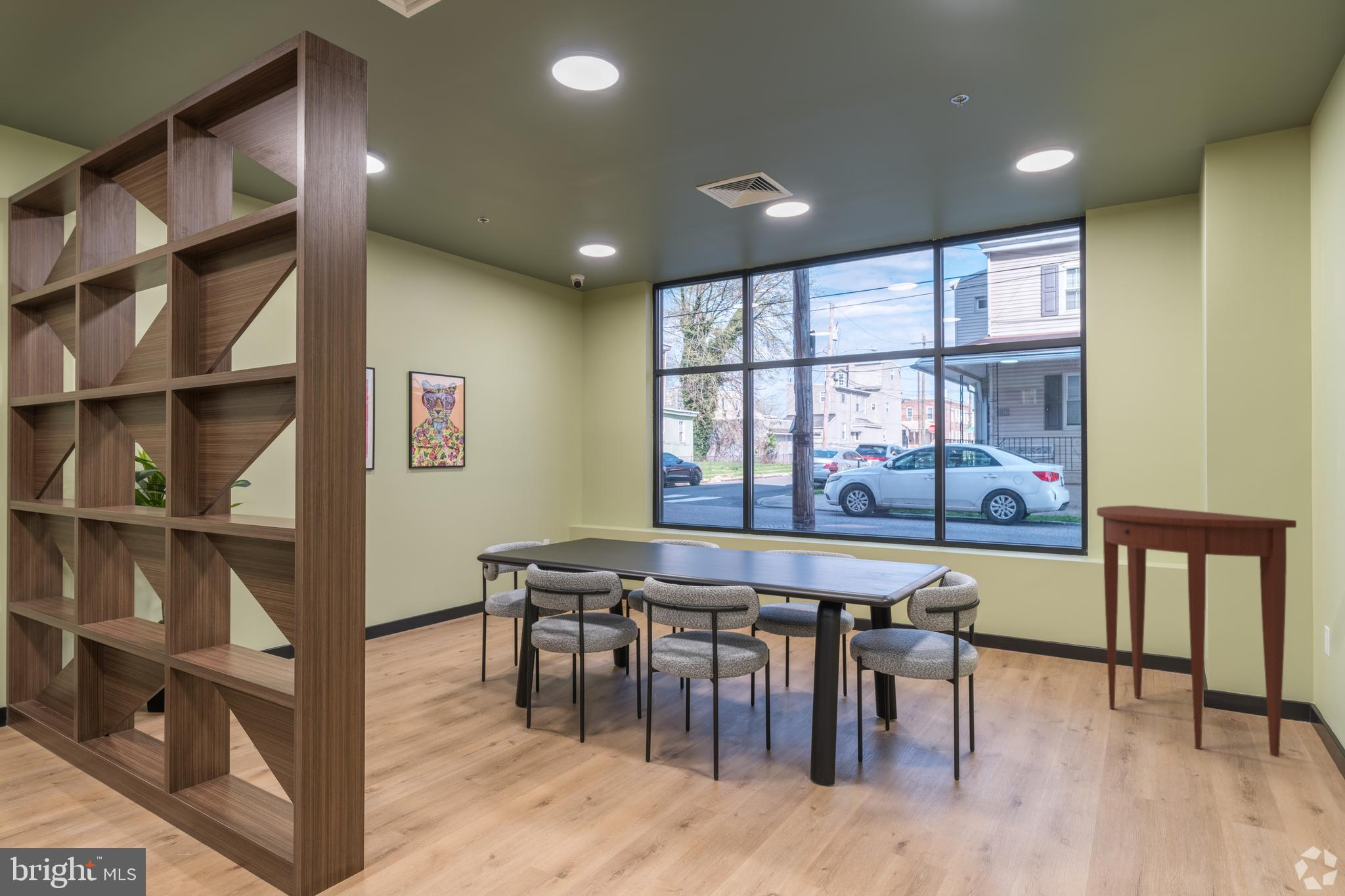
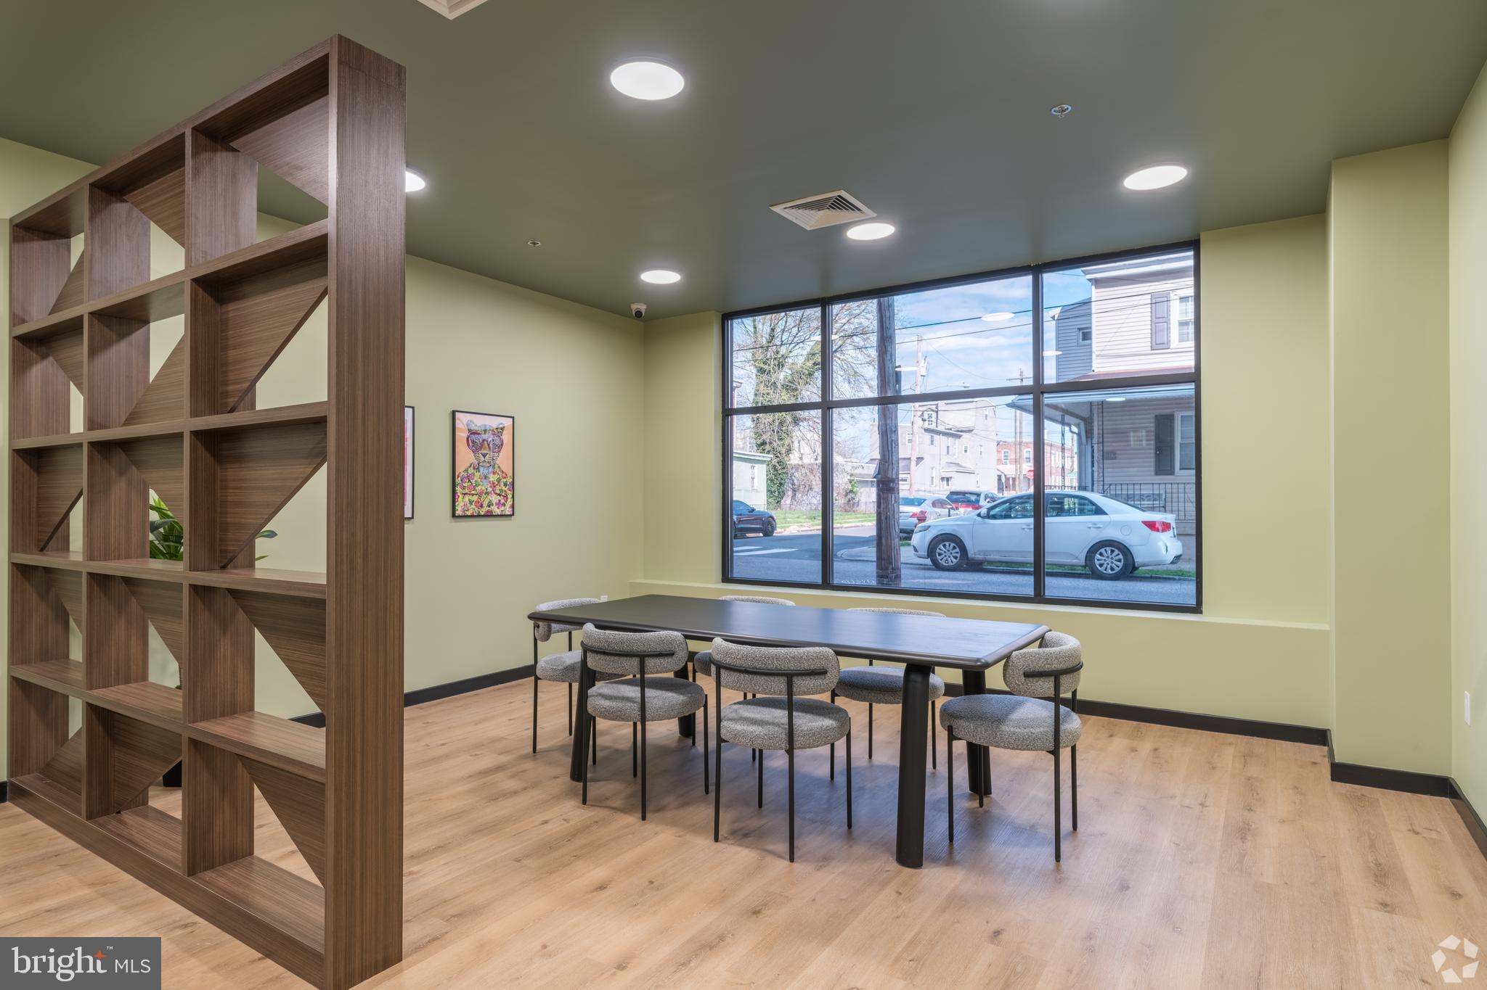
- console table [1096,505,1297,757]
